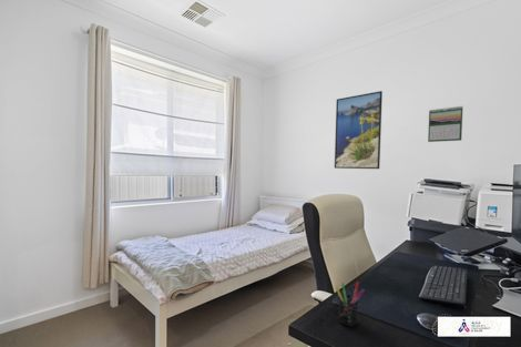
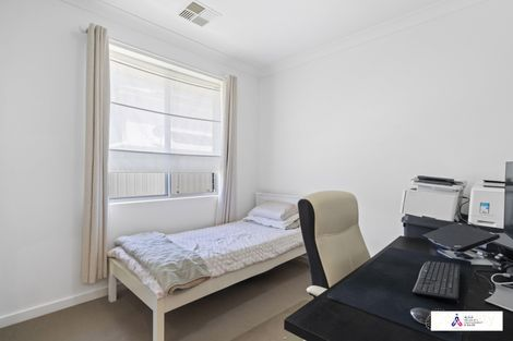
- calendar [427,105,463,143]
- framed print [334,90,384,170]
- pen holder [335,280,366,328]
